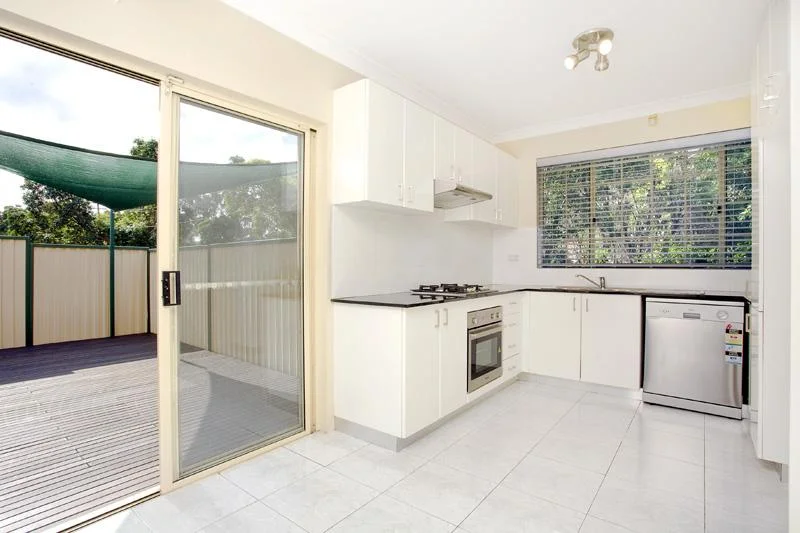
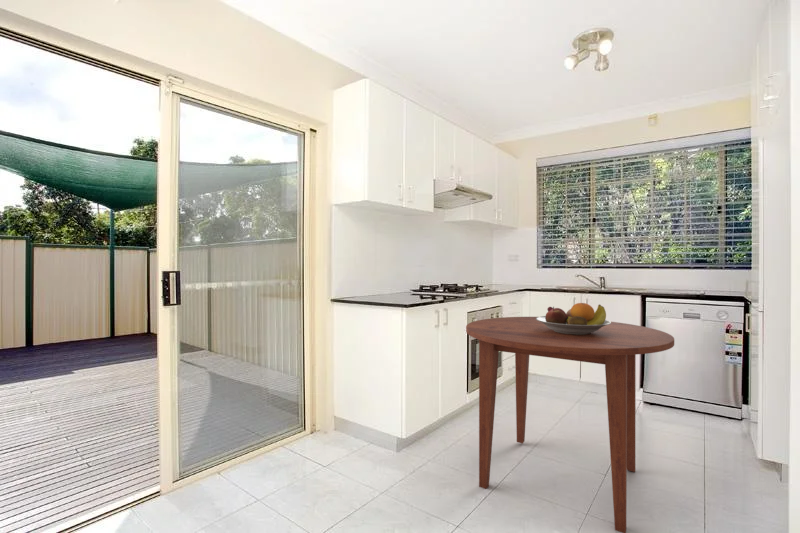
+ fruit bowl [536,302,611,335]
+ dining table [465,316,675,533]
